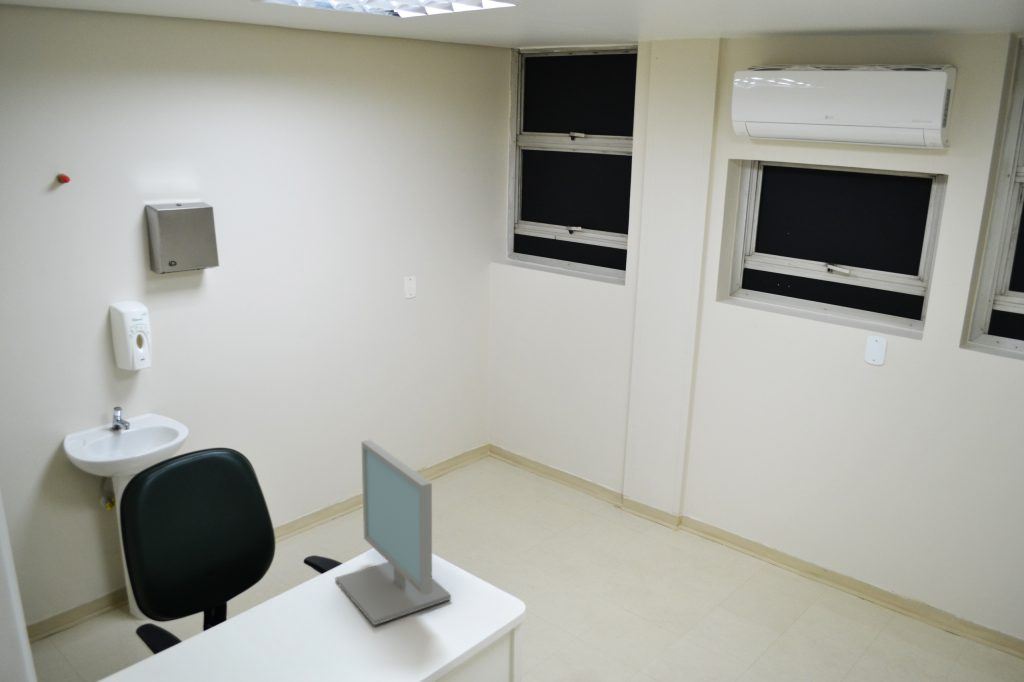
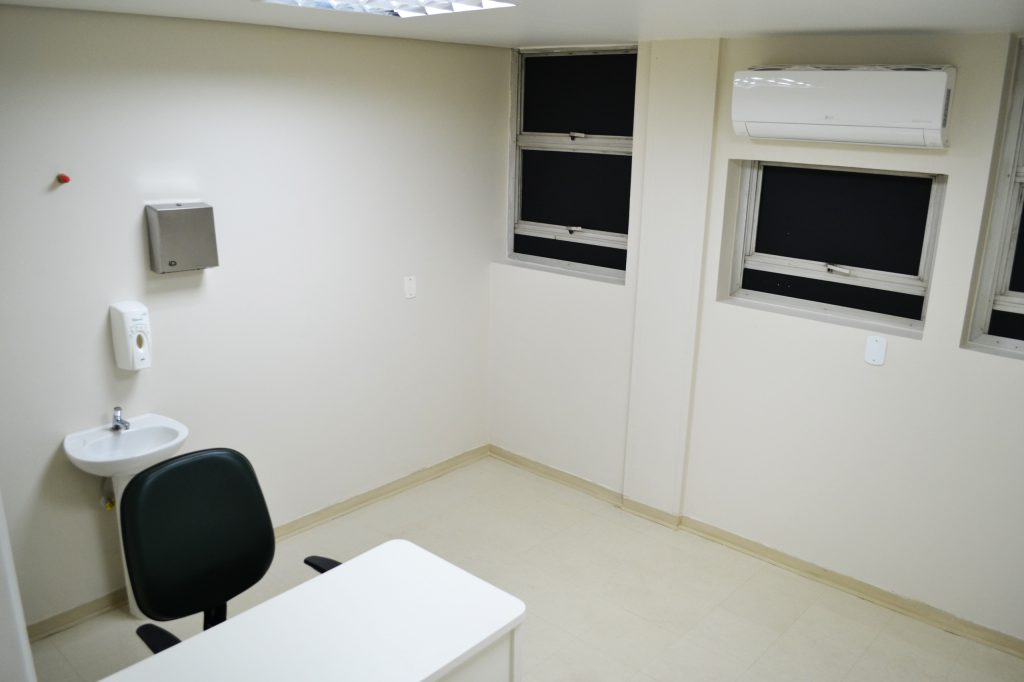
- computer monitor [334,439,452,626]
